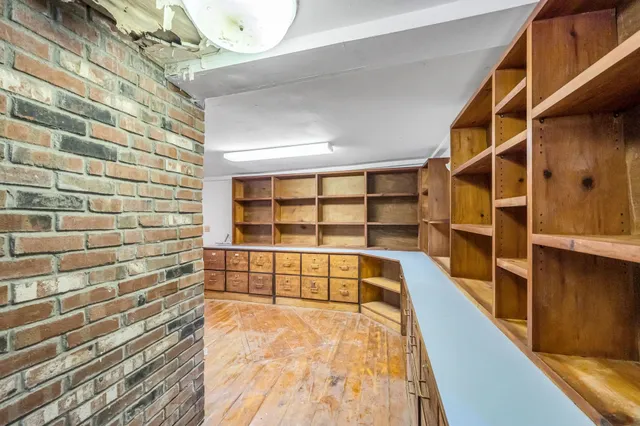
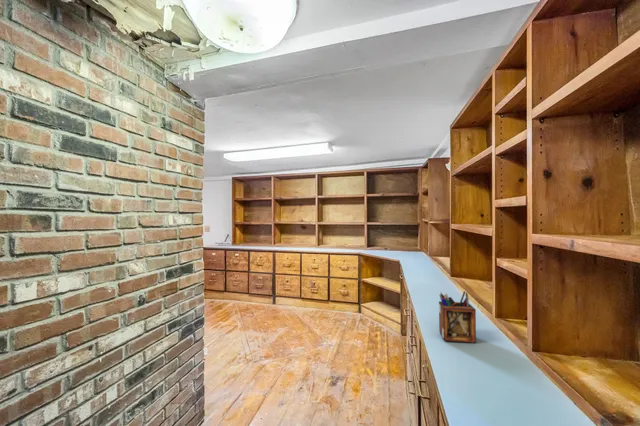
+ desk organizer [438,290,477,344]
